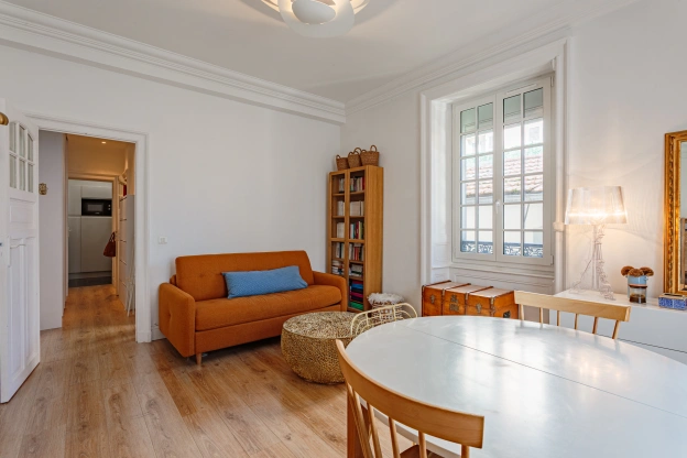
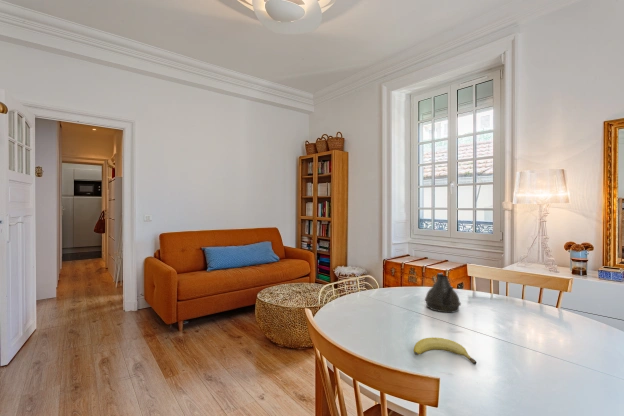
+ teapot [424,272,462,314]
+ fruit [413,336,478,366]
